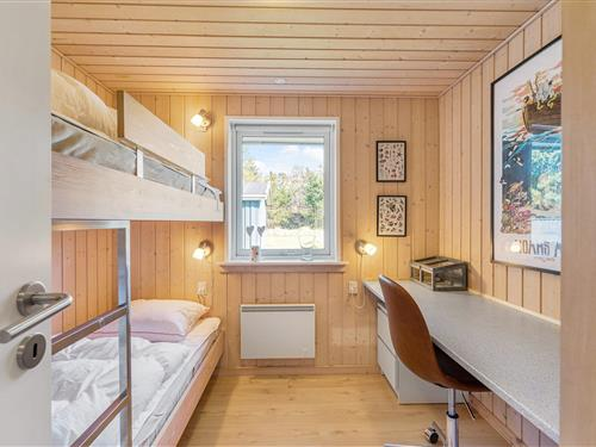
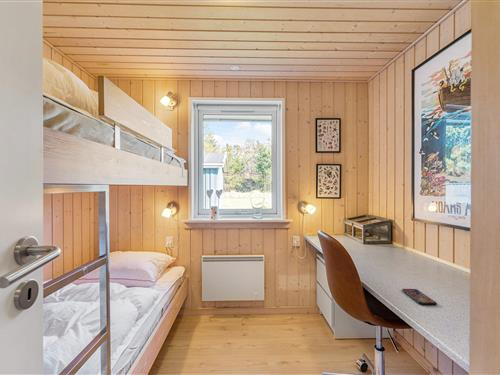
+ smartphone [401,288,438,306]
